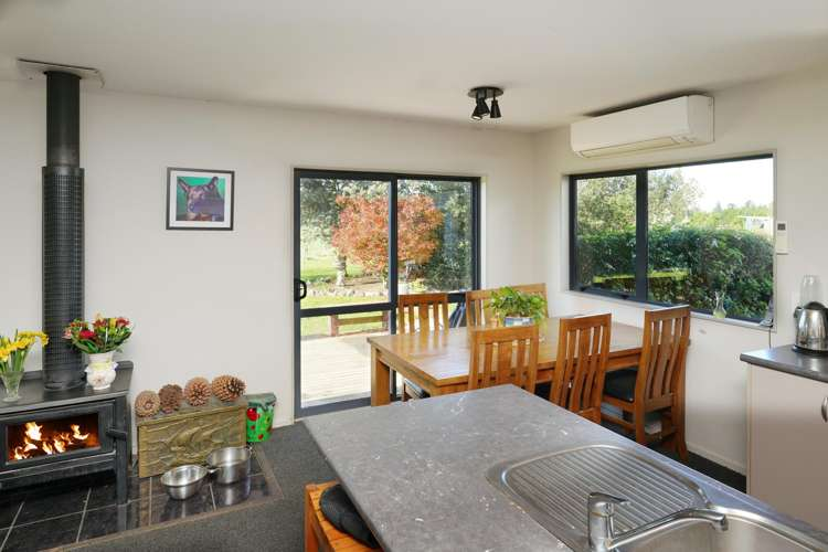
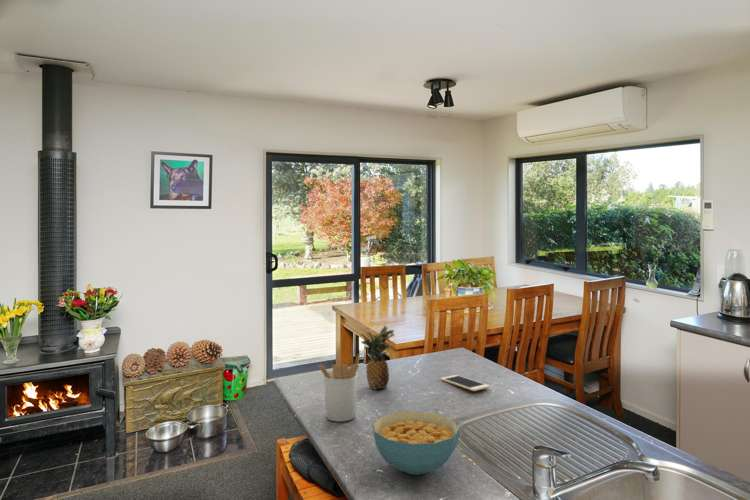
+ utensil holder [317,352,361,423]
+ cereal bowl [372,410,461,476]
+ cell phone [440,374,491,392]
+ fruit [360,324,396,391]
